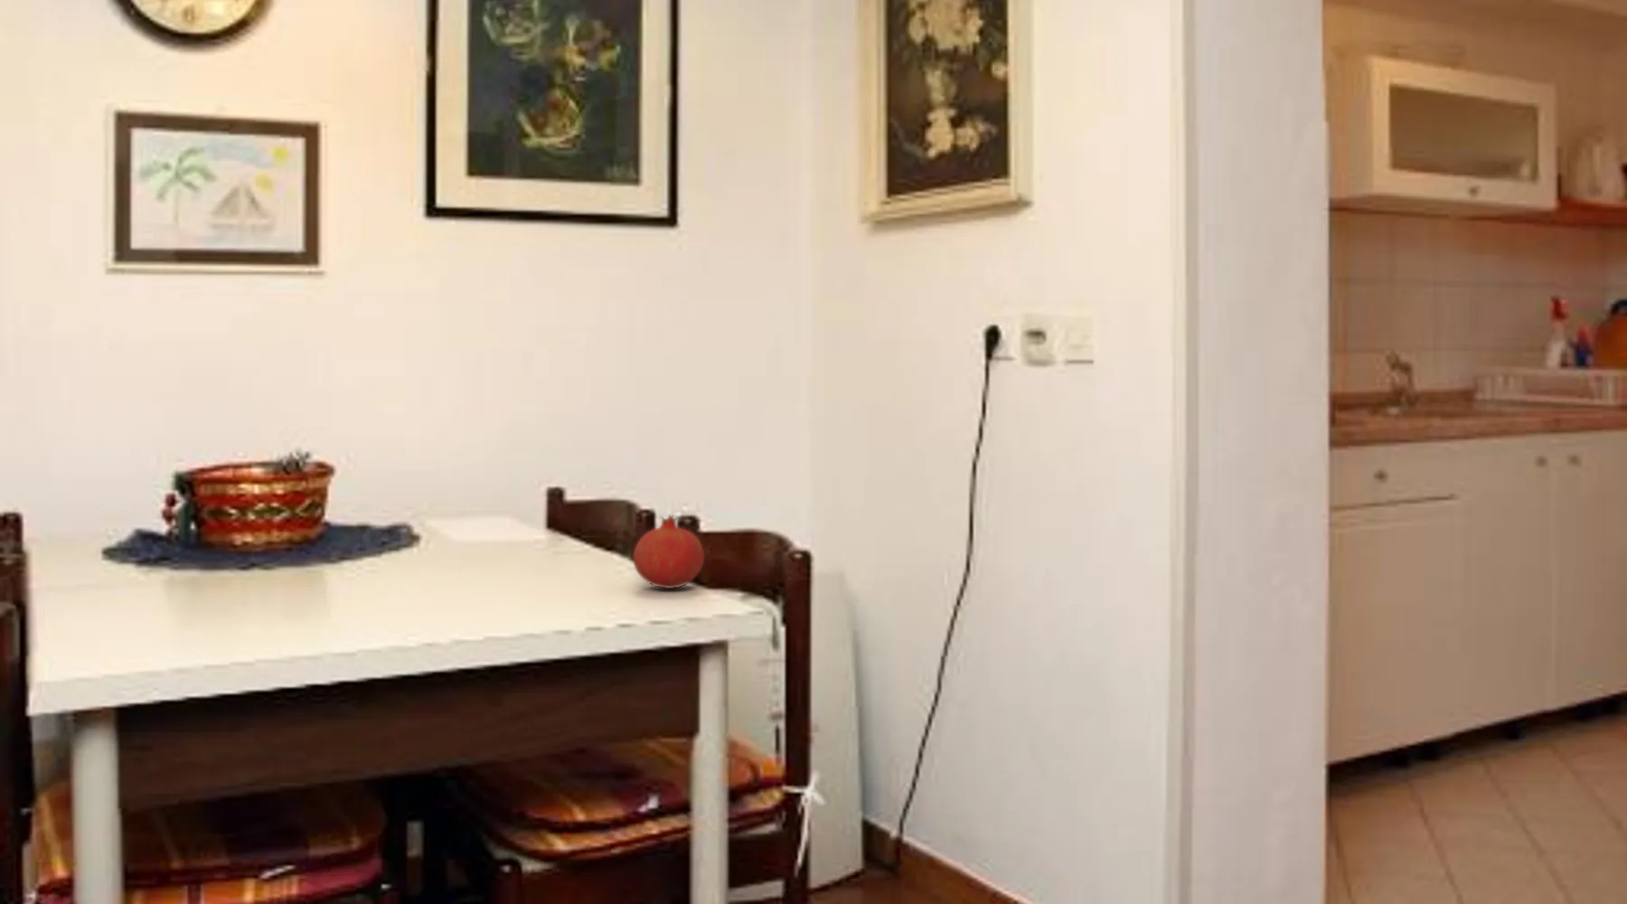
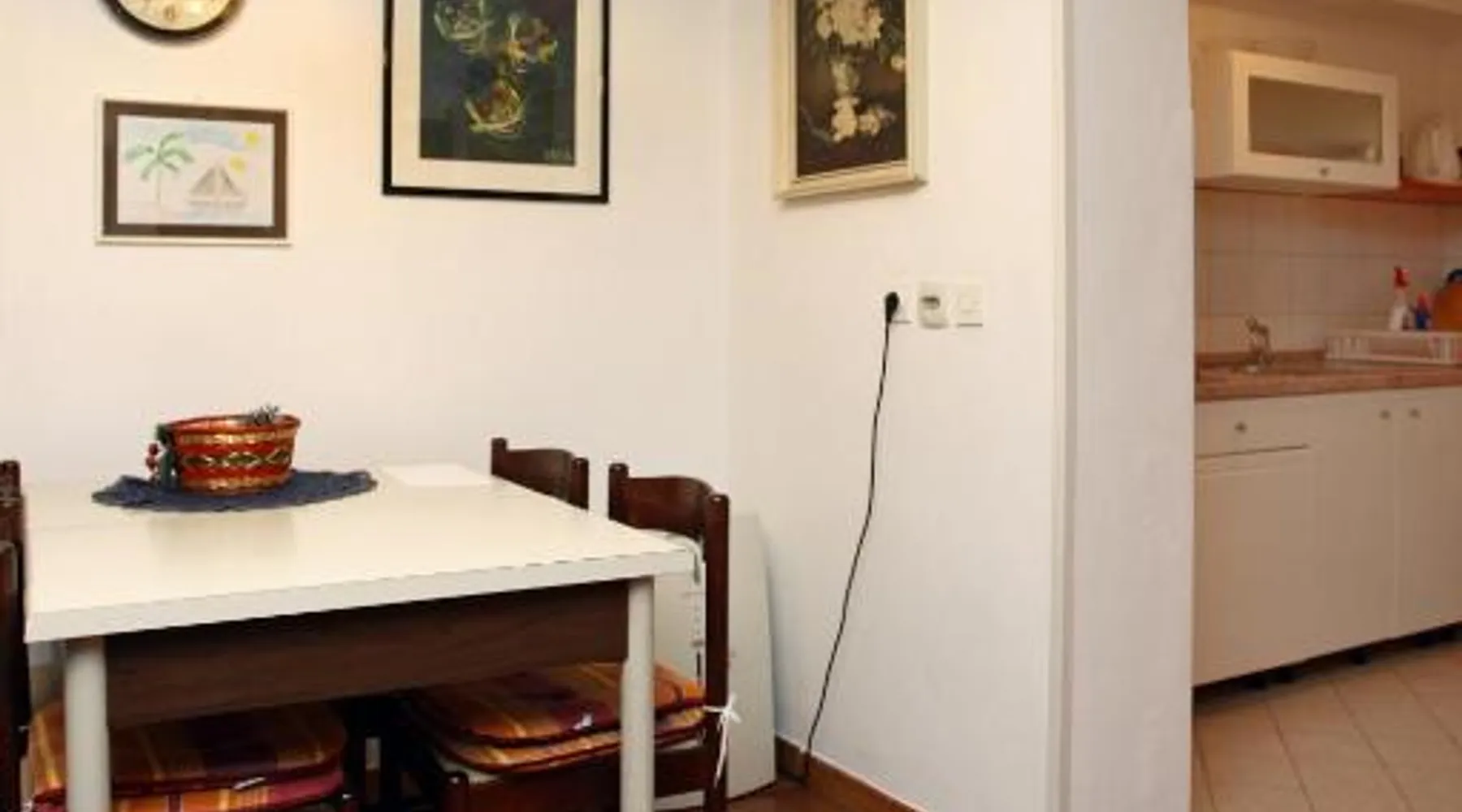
- fruit [633,513,706,589]
